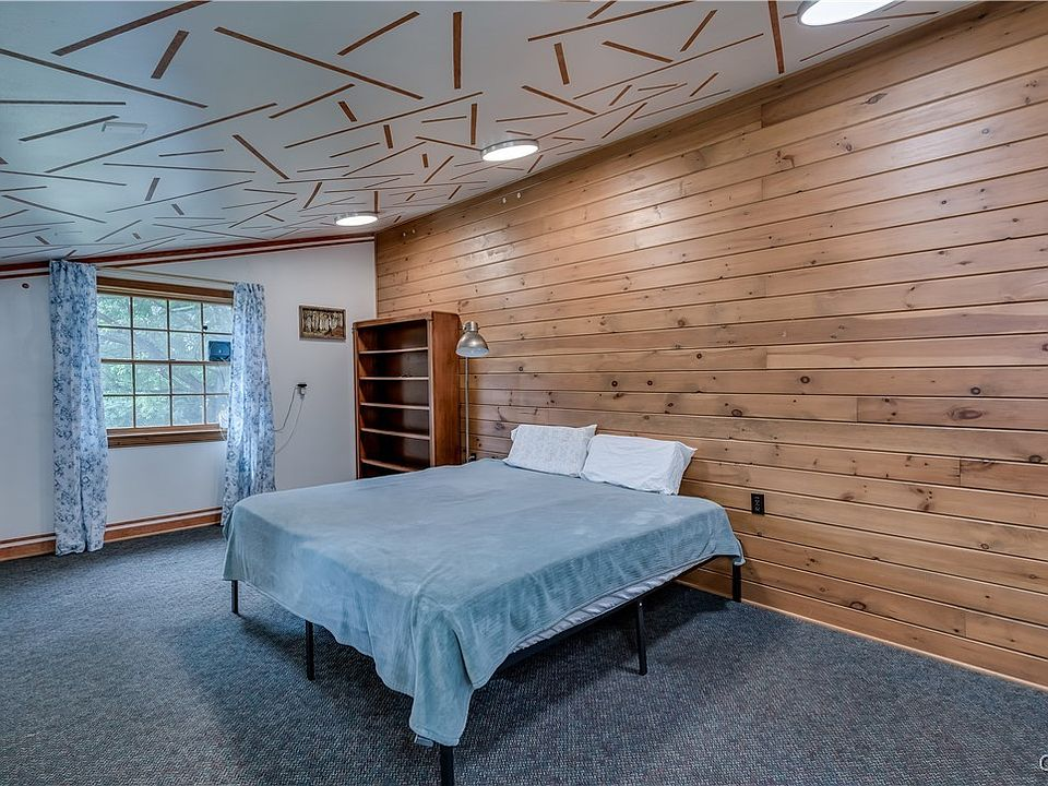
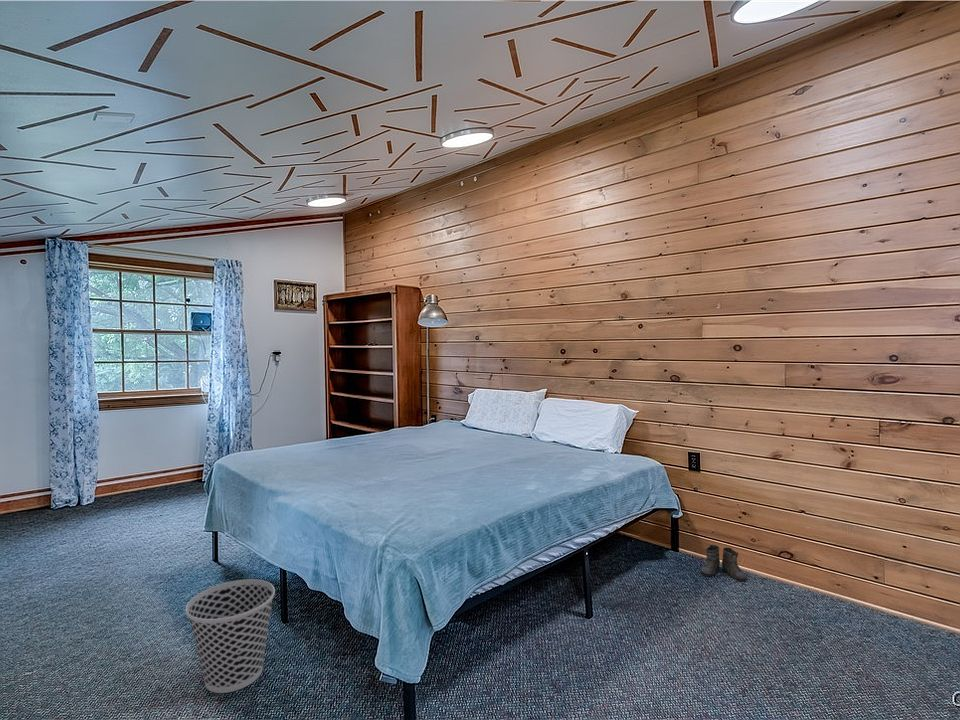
+ wastebasket [184,578,276,694]
+ boots [699,544,747,582]
